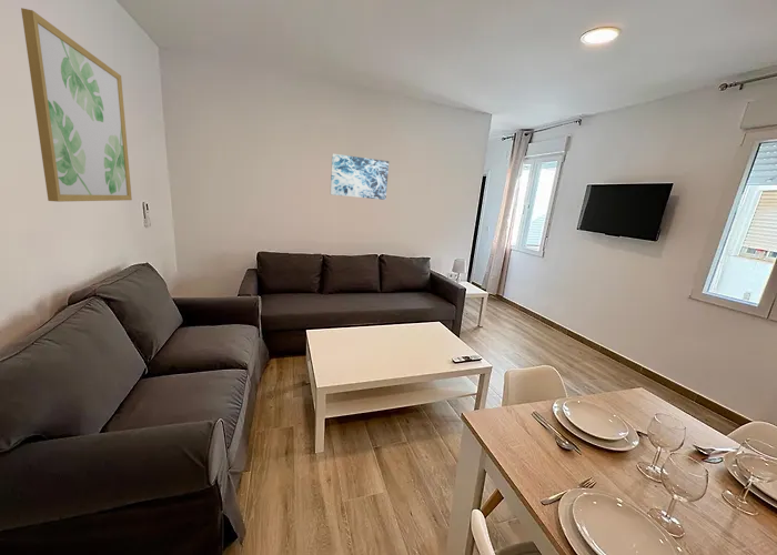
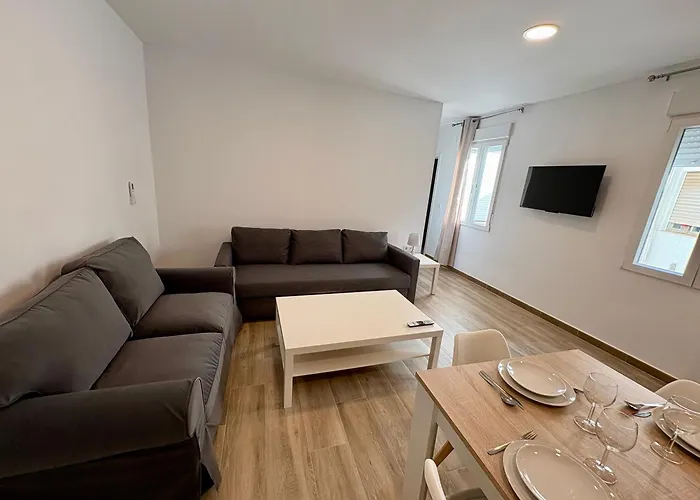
- wall art [330,153,390,201]
- wall art [20,7,133,203]
